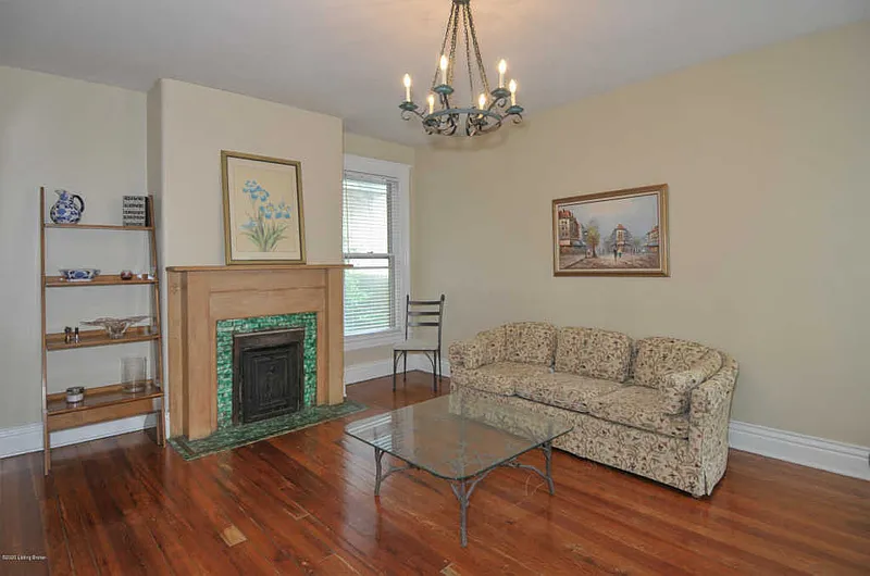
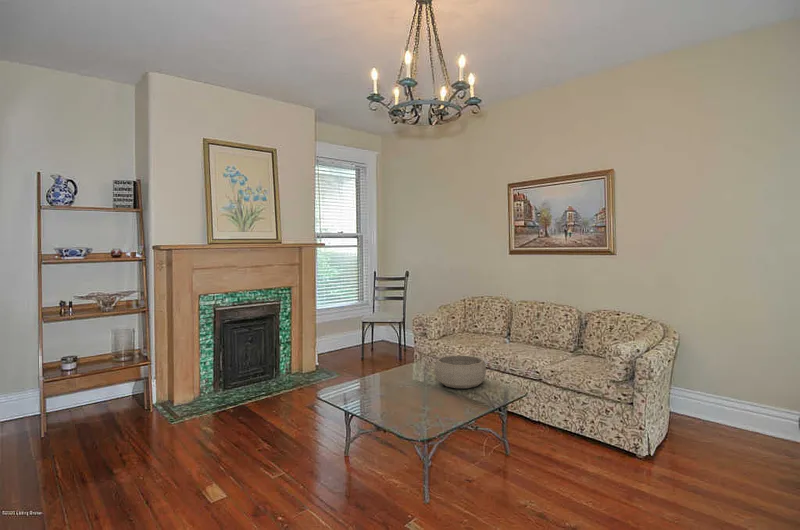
+ decorative bowl [434,355,487,389]
